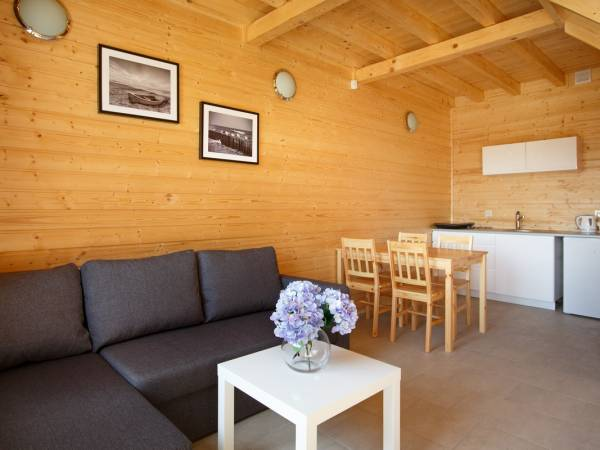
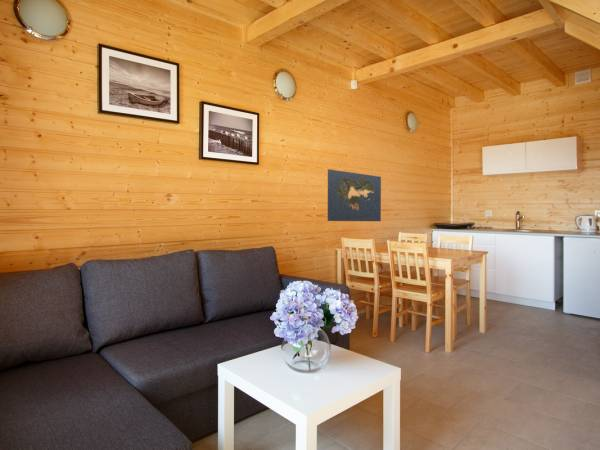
+ map [327,168,382,222]
